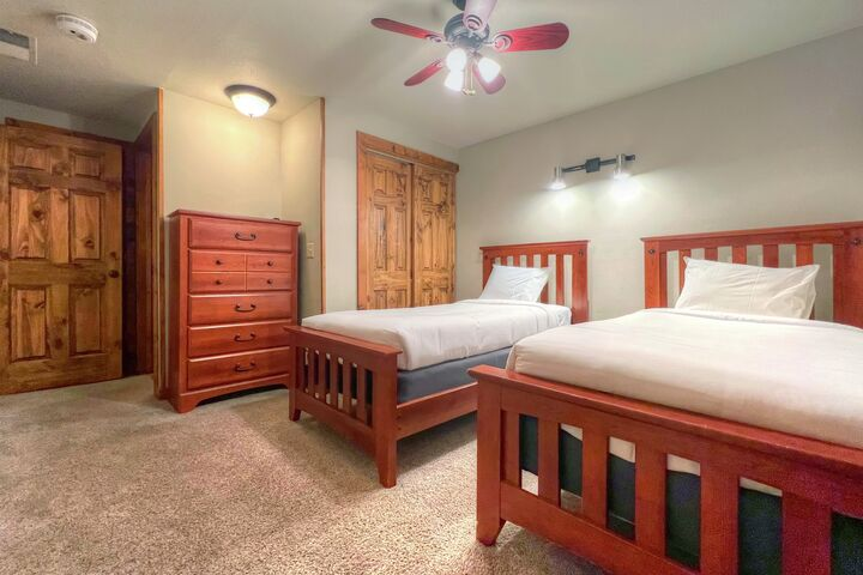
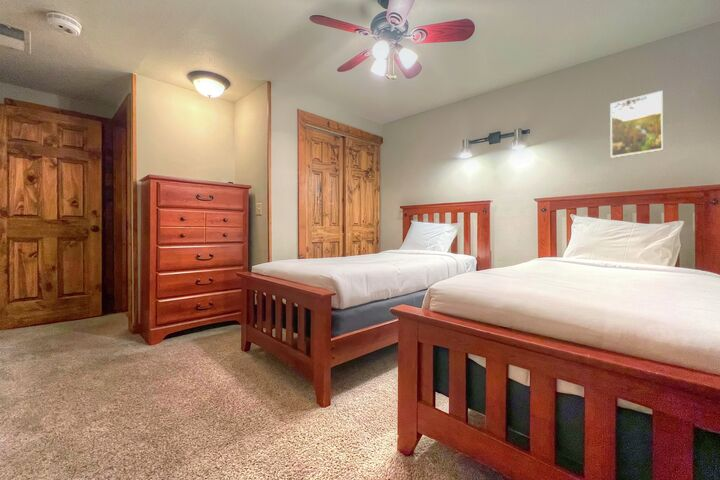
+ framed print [609,90,664,159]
